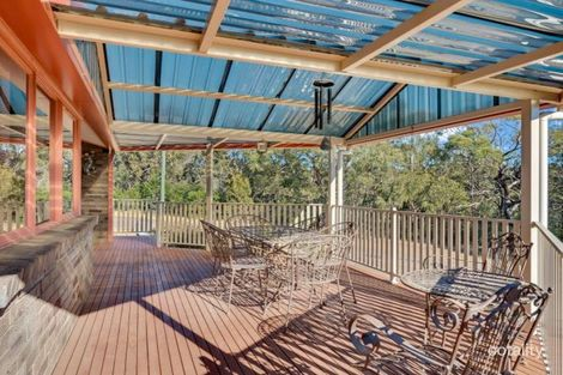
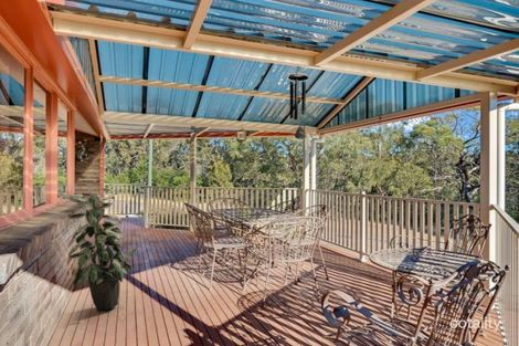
+ indoor plant [60,187,138,312]
